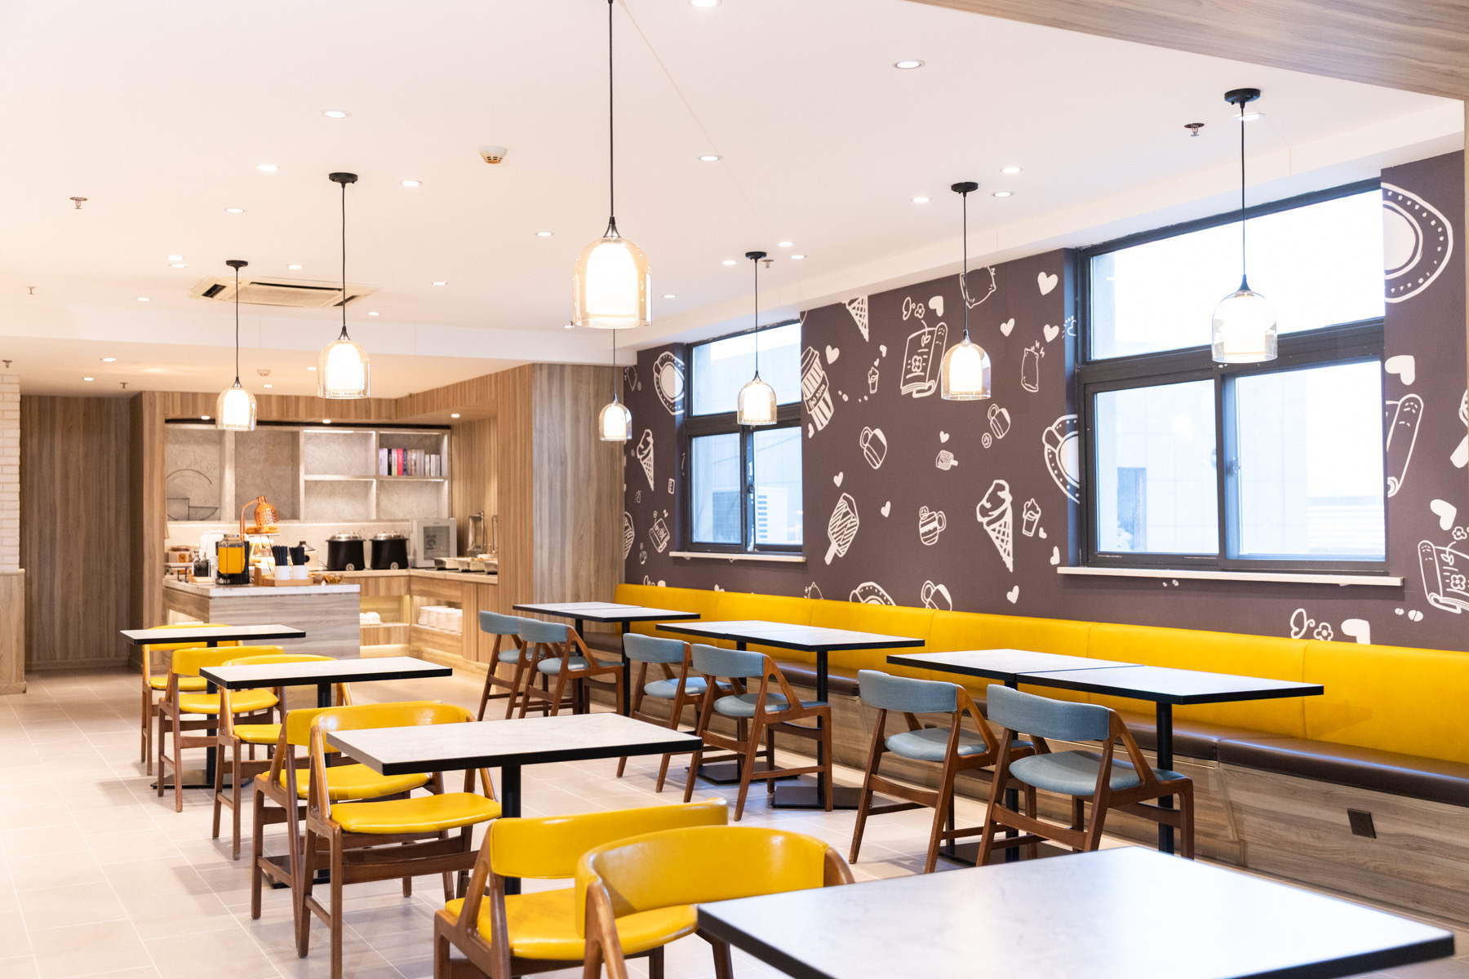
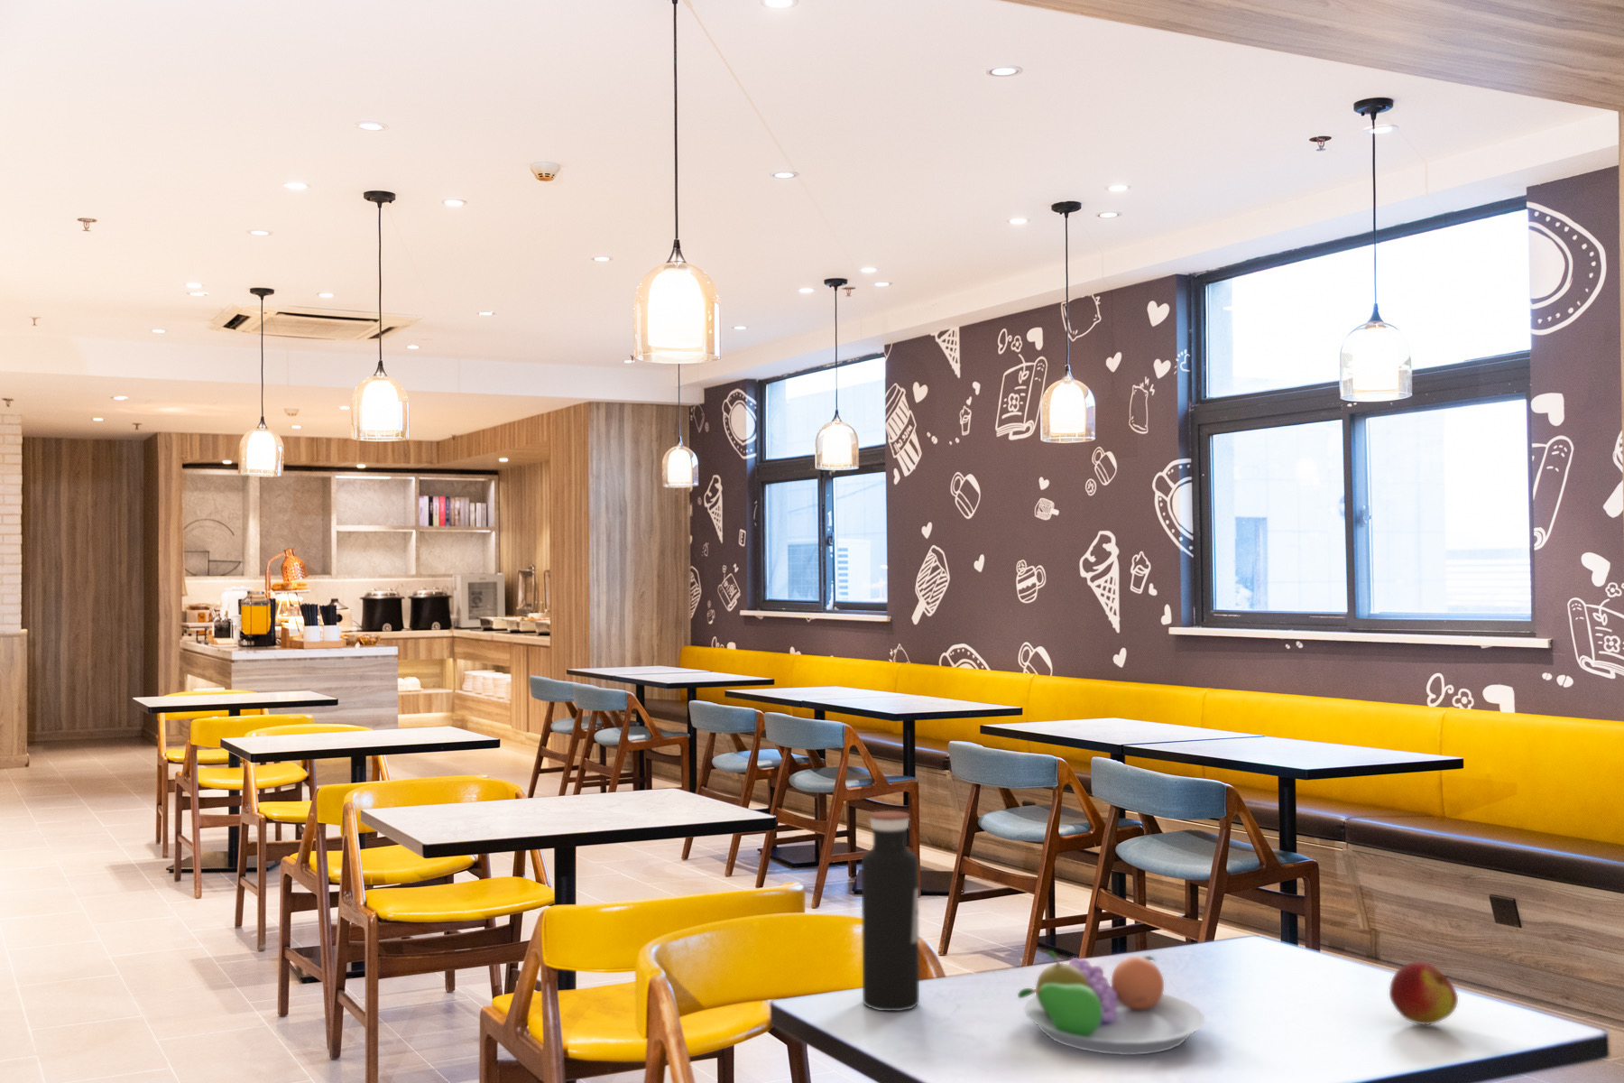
+ water bottle [860,811,921,1012]
+ fruit bowl [1016,949,1206,1056]
+ apple [1388,961,1458,1026]
